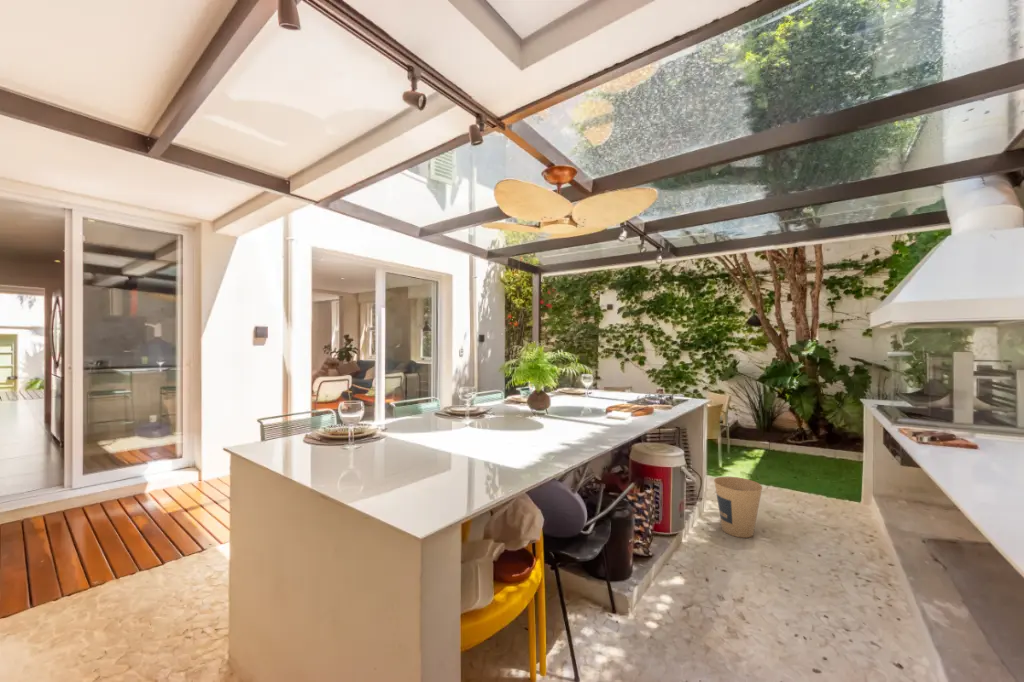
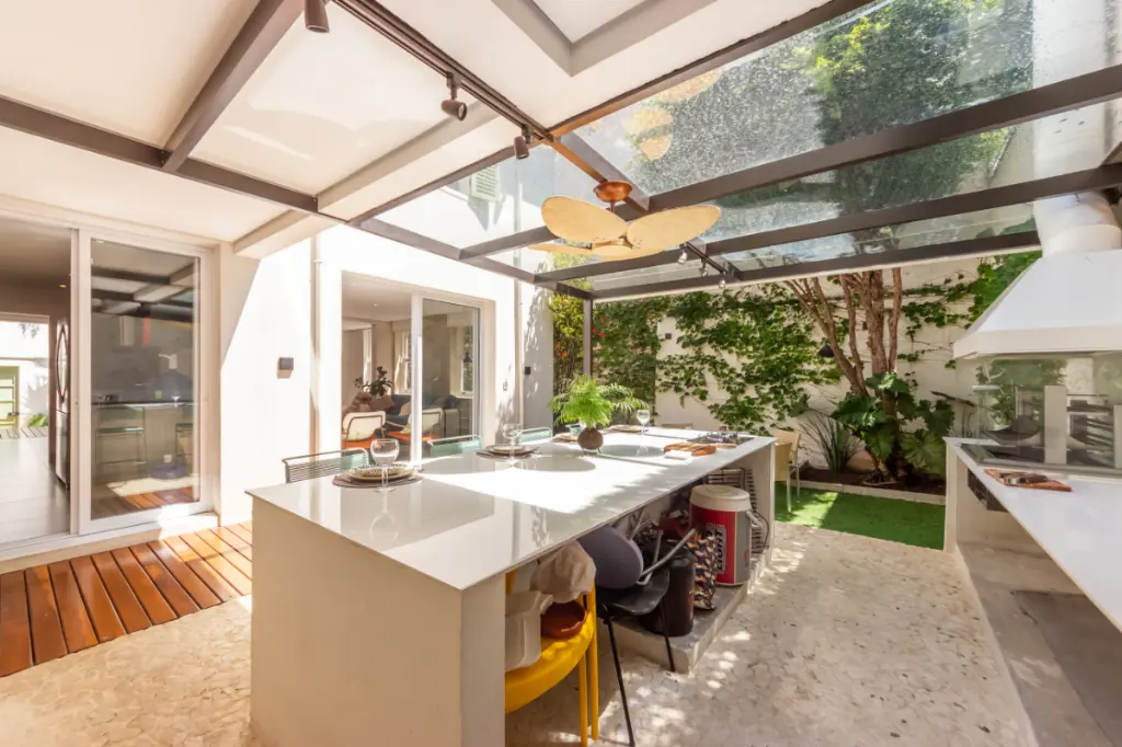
- trash can [713,476,763,539]
